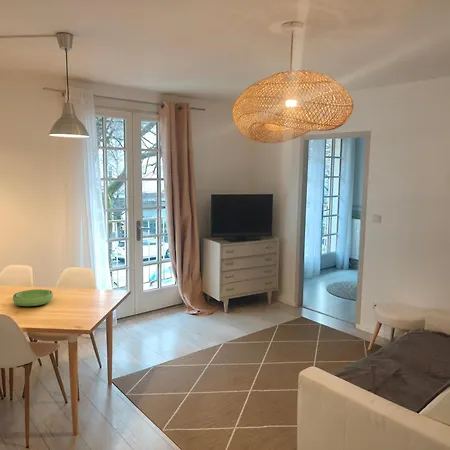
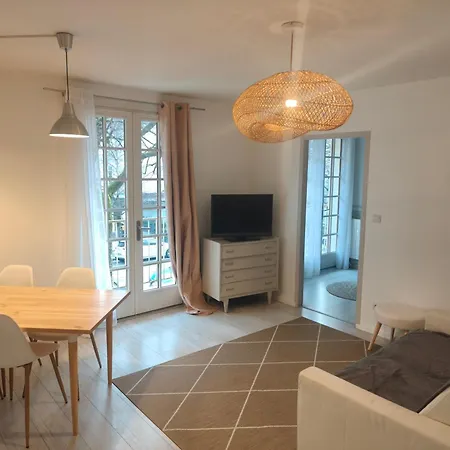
- bowl [12,288,54,307]
